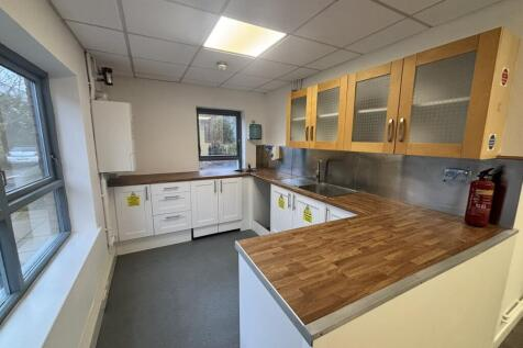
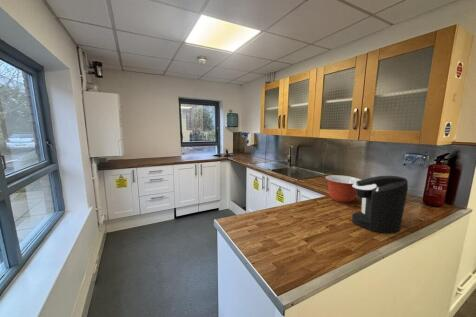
+ mixing bowl [324,174,361,203]
+ coffee maker [351,175,409,234]
